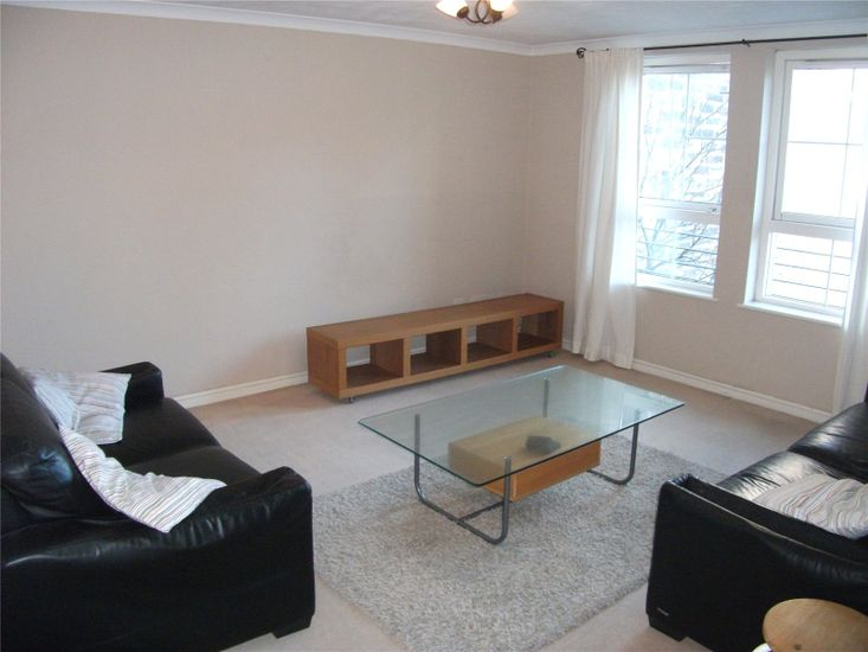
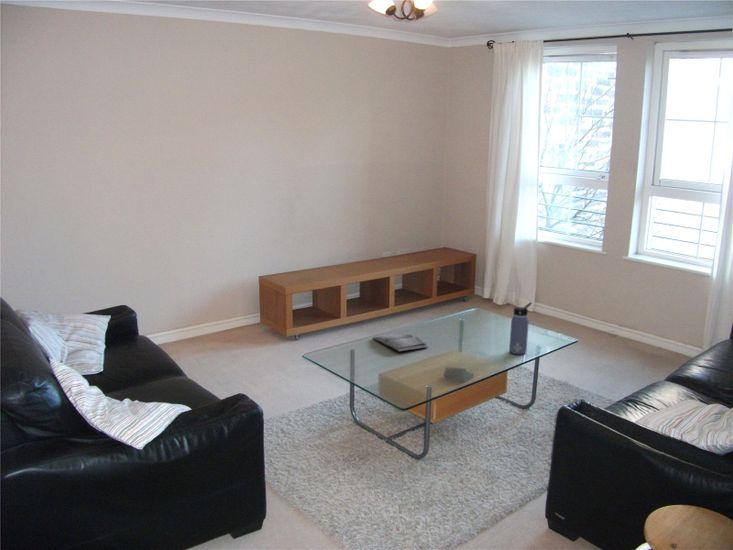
+ hardback book [371,332,428,353]
+ water bottle [508,301,533,355]
